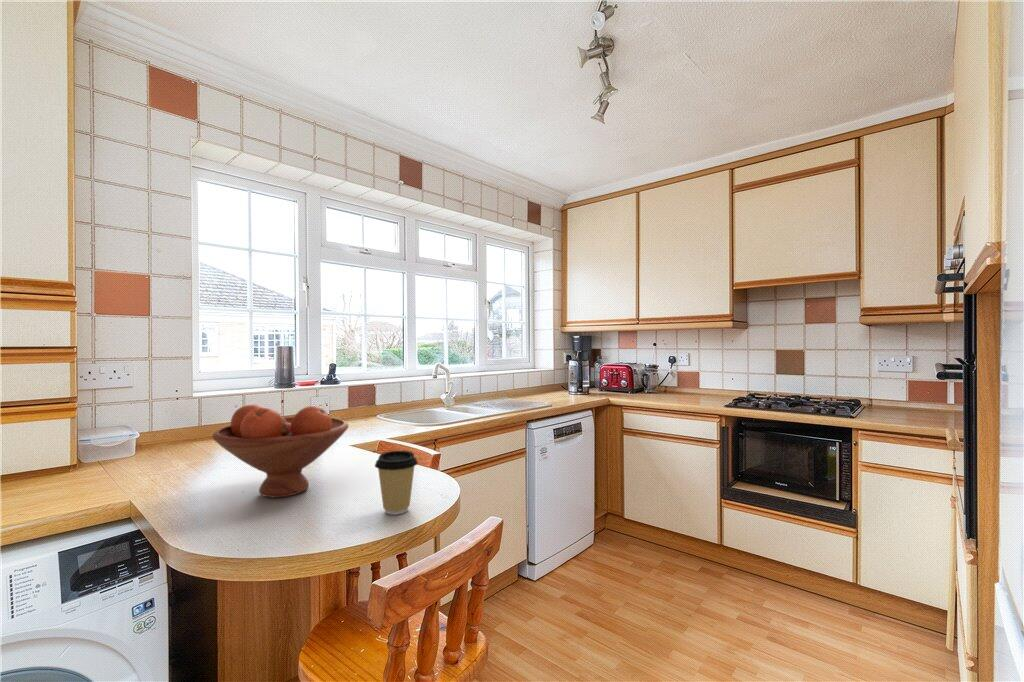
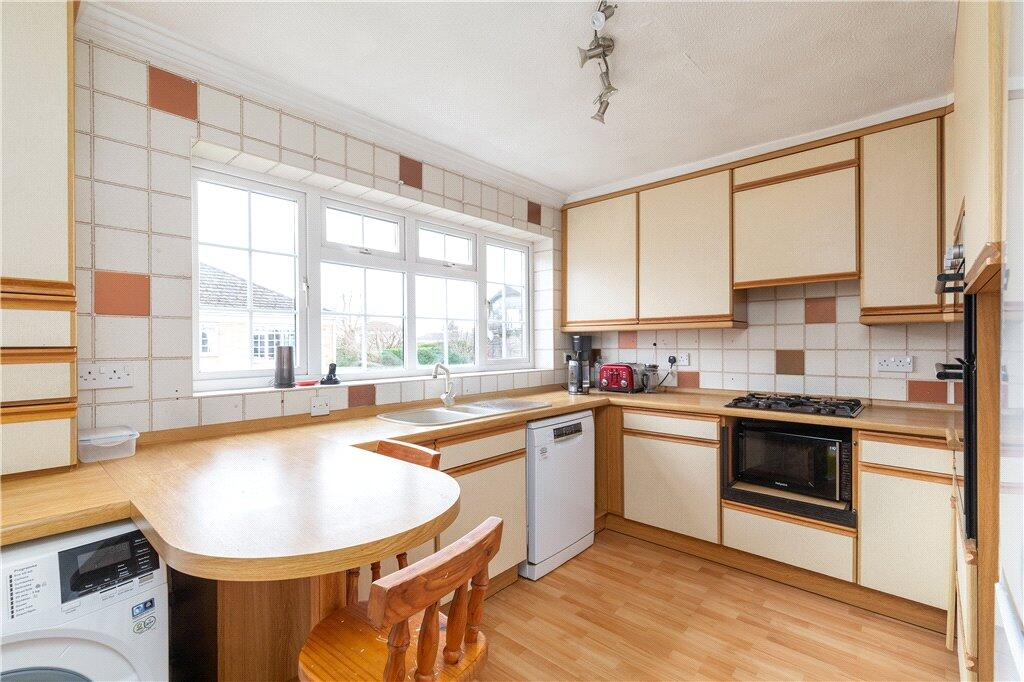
- fruit bowl [211,404,350,499]
- coffee cup [374,450,419,516]
